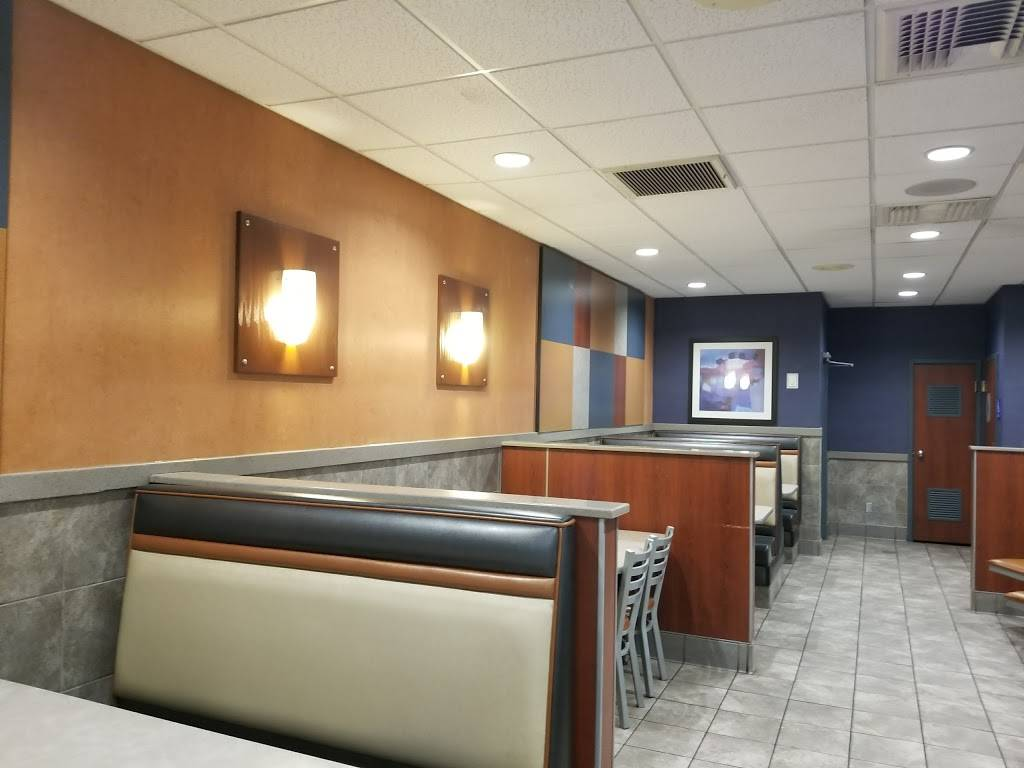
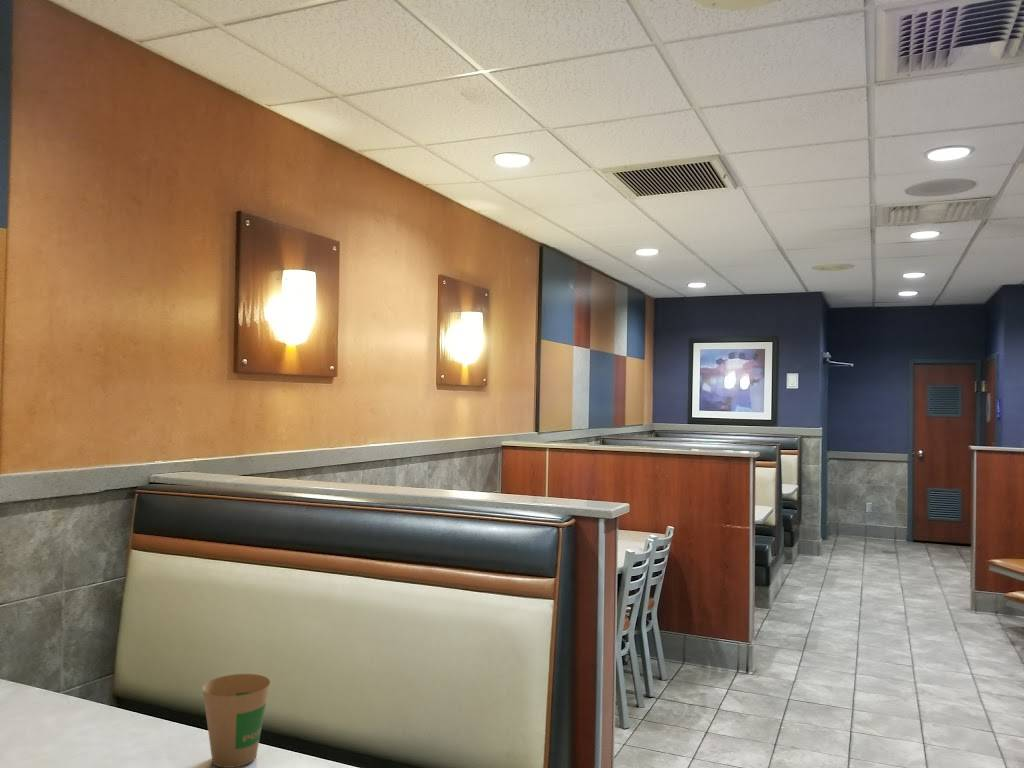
+ paper cup [202,673,271,768]
